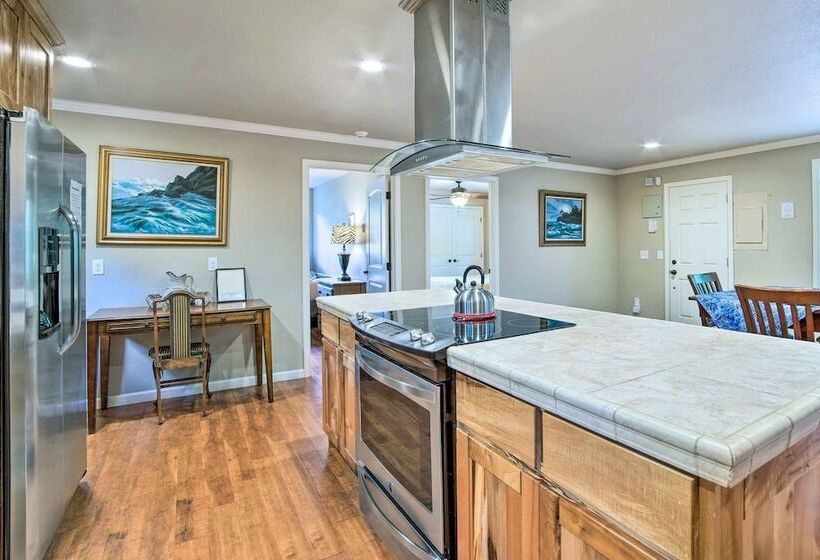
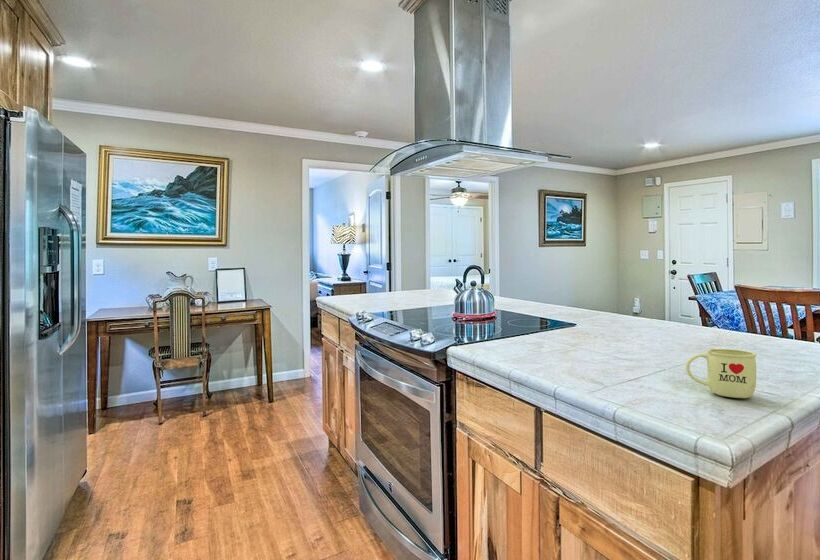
+ mug [685,348,757,399]
